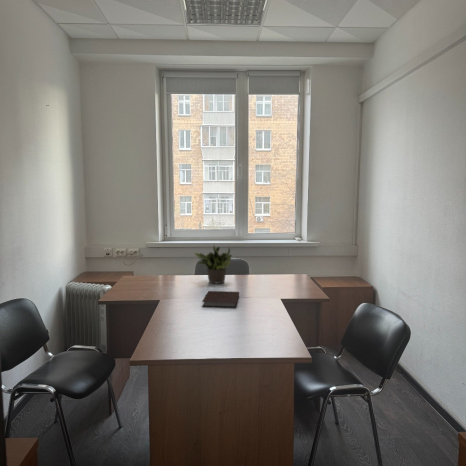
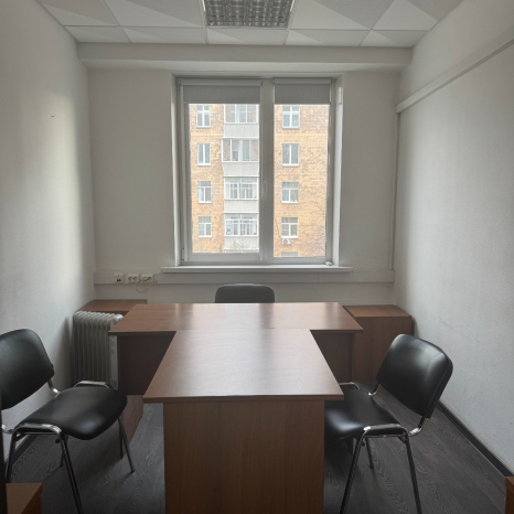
- notebook [201,290,240,309]
- potted plant [193,244,233,284]
